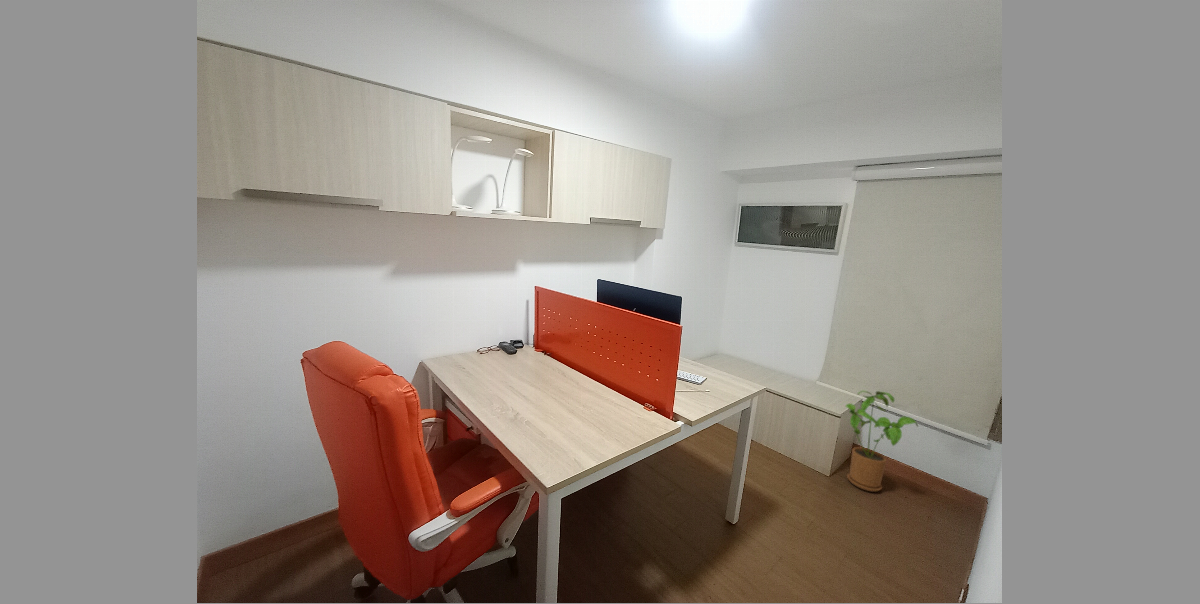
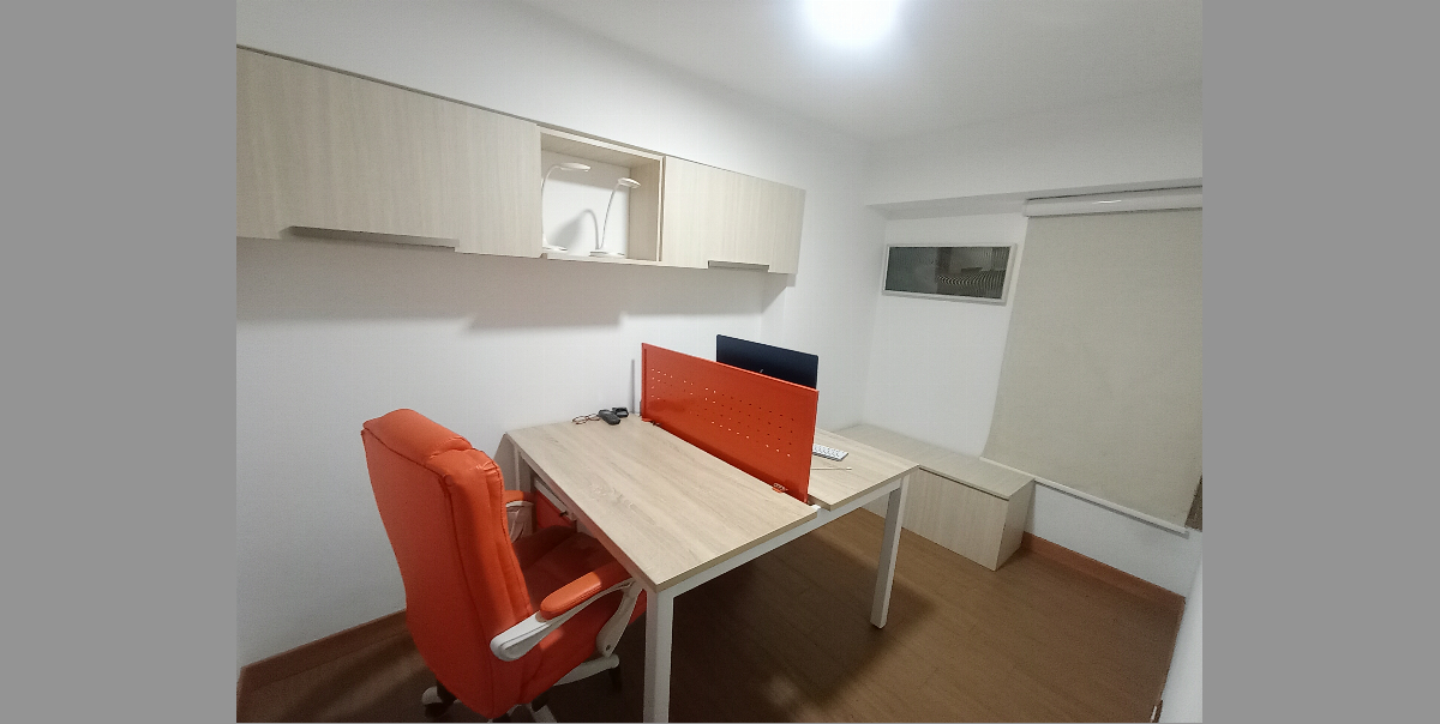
- house plant [845,390,919,493]
